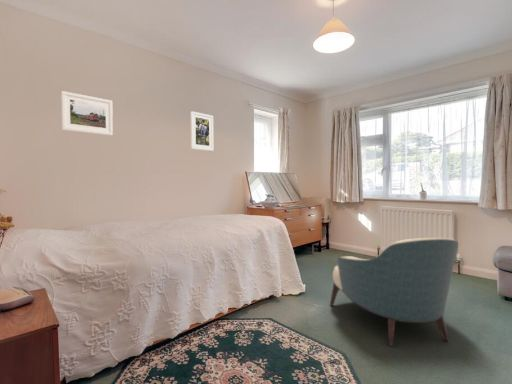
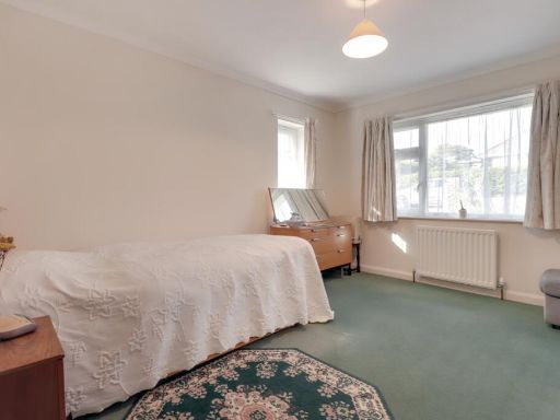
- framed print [60,90,114,136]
- armchair [329,237,459,348]
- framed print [190,110,214,152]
